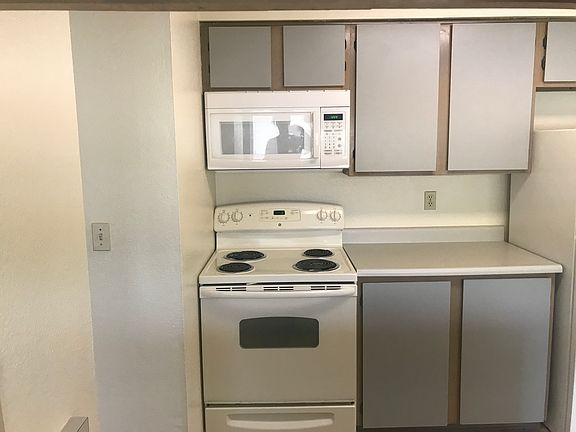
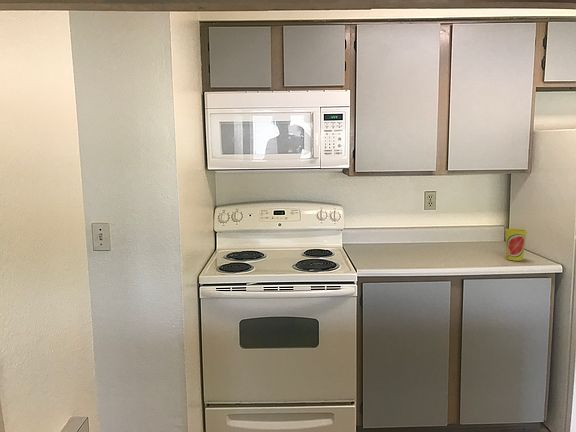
+ cup [505,228,528,262]
